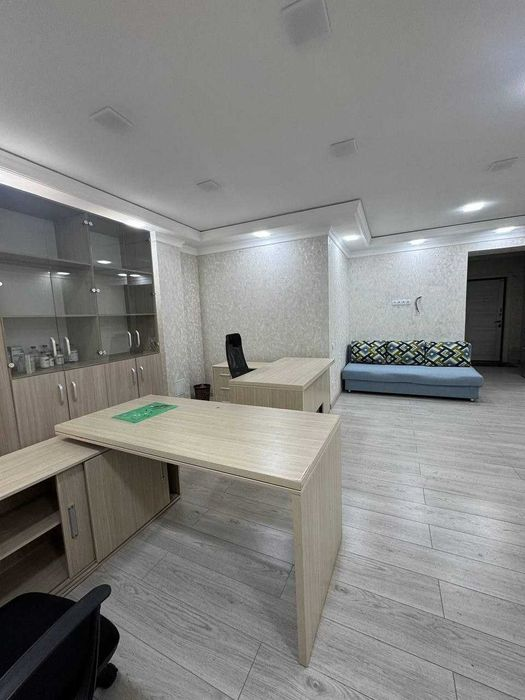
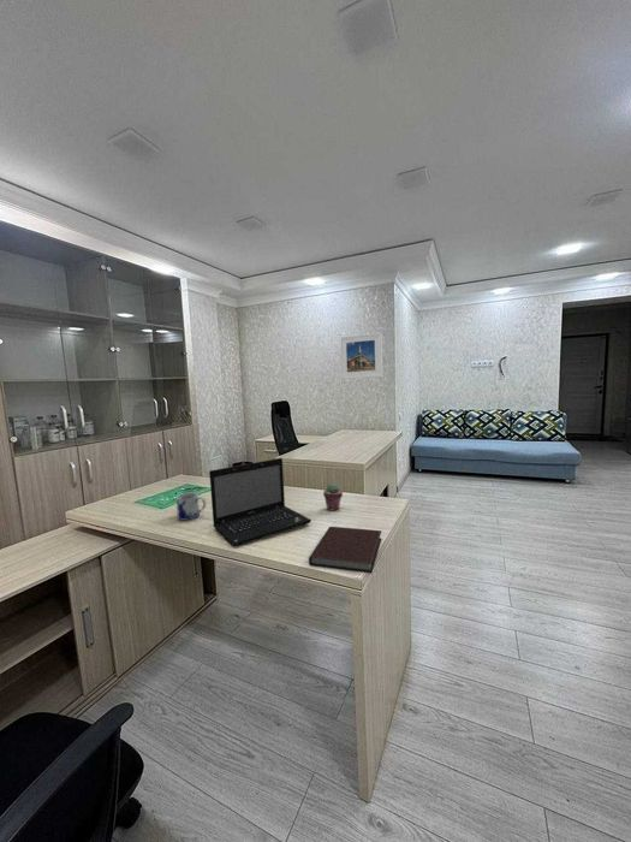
+ laptop [208,457,312,549]
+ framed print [339,331,383,380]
+ notebook [308,526,382,574]
+ potted succulent [322,482,344,511]
+ mug [175,491,208,522]
